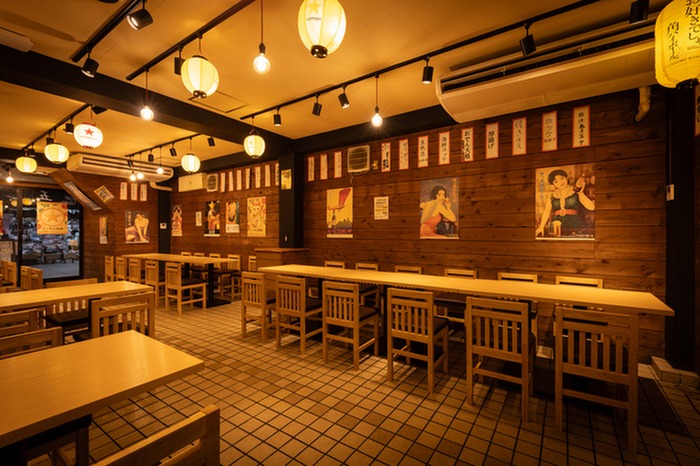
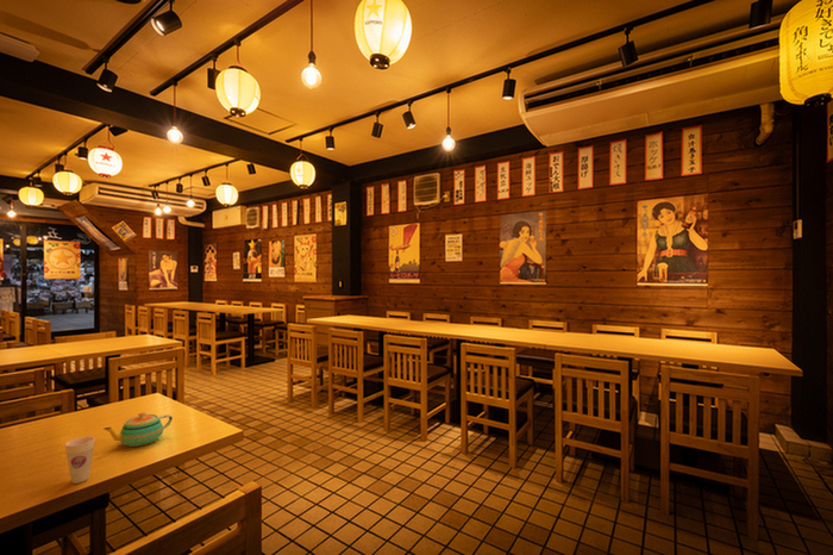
+ cup [64,436,95,485]
+ teapot [104,411,174,448]
